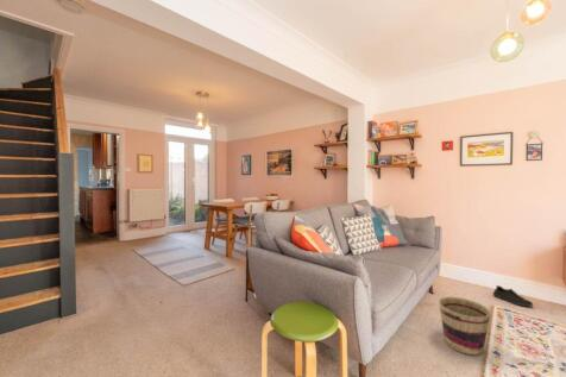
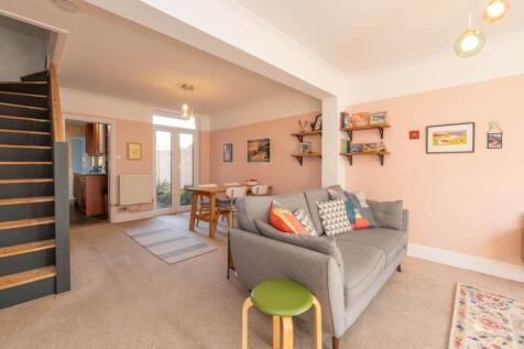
- basket [438,296,492,356]
- shoe [492,284,534,307]
